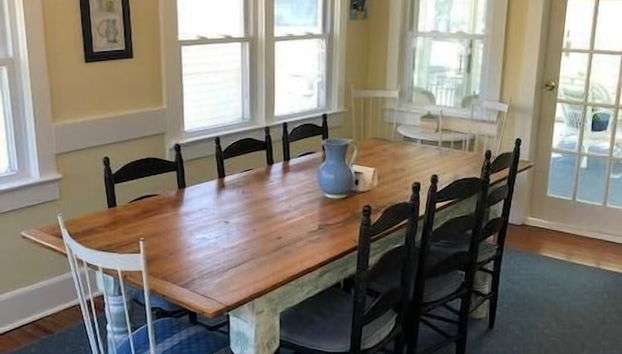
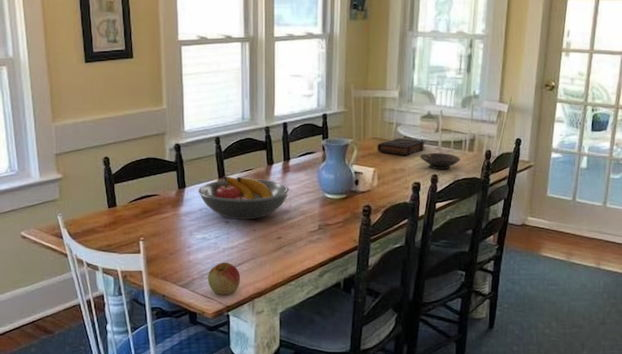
+ apple [207,262,241,296]
+ bowl [419,152,461,170]
+ book [376,137,426,156]
+ fruit bowl [197,175,291,220]
